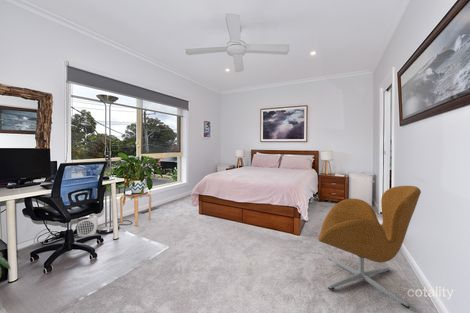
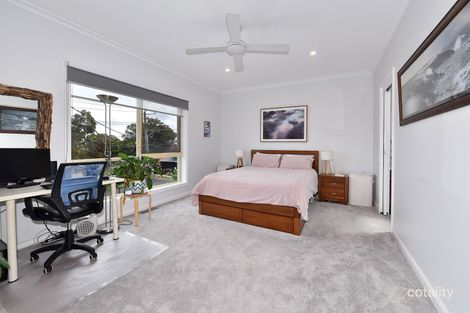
- armchair [317,185,422,309]
